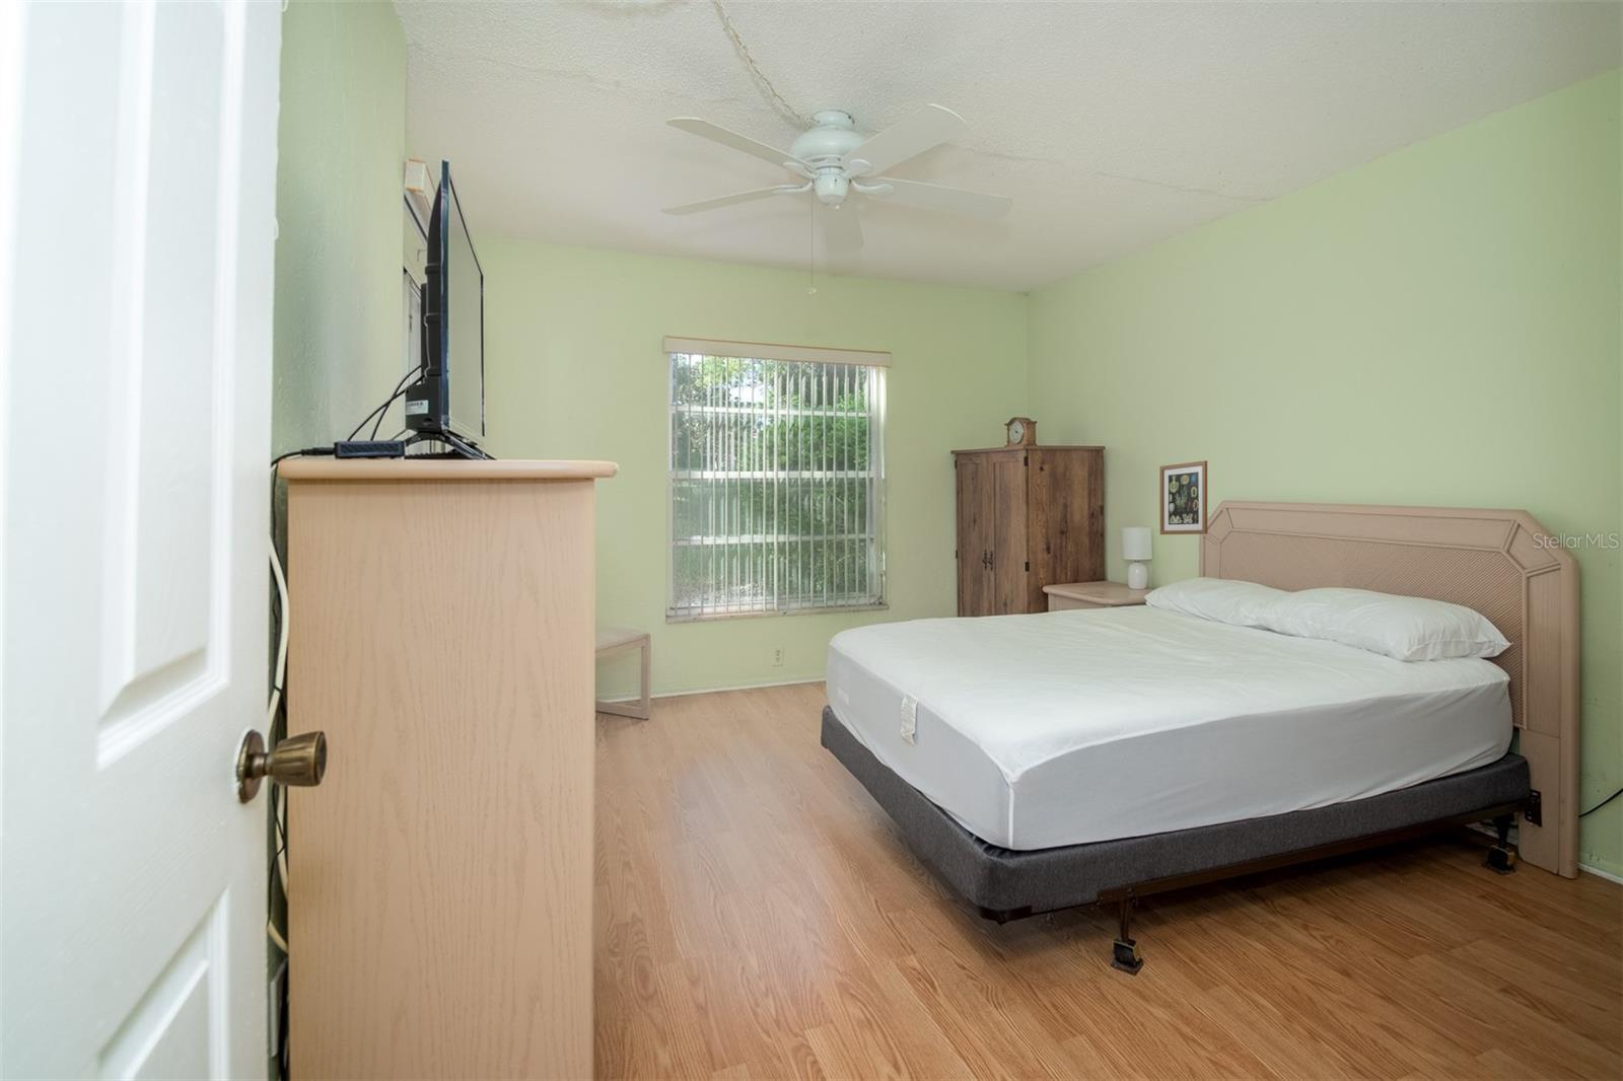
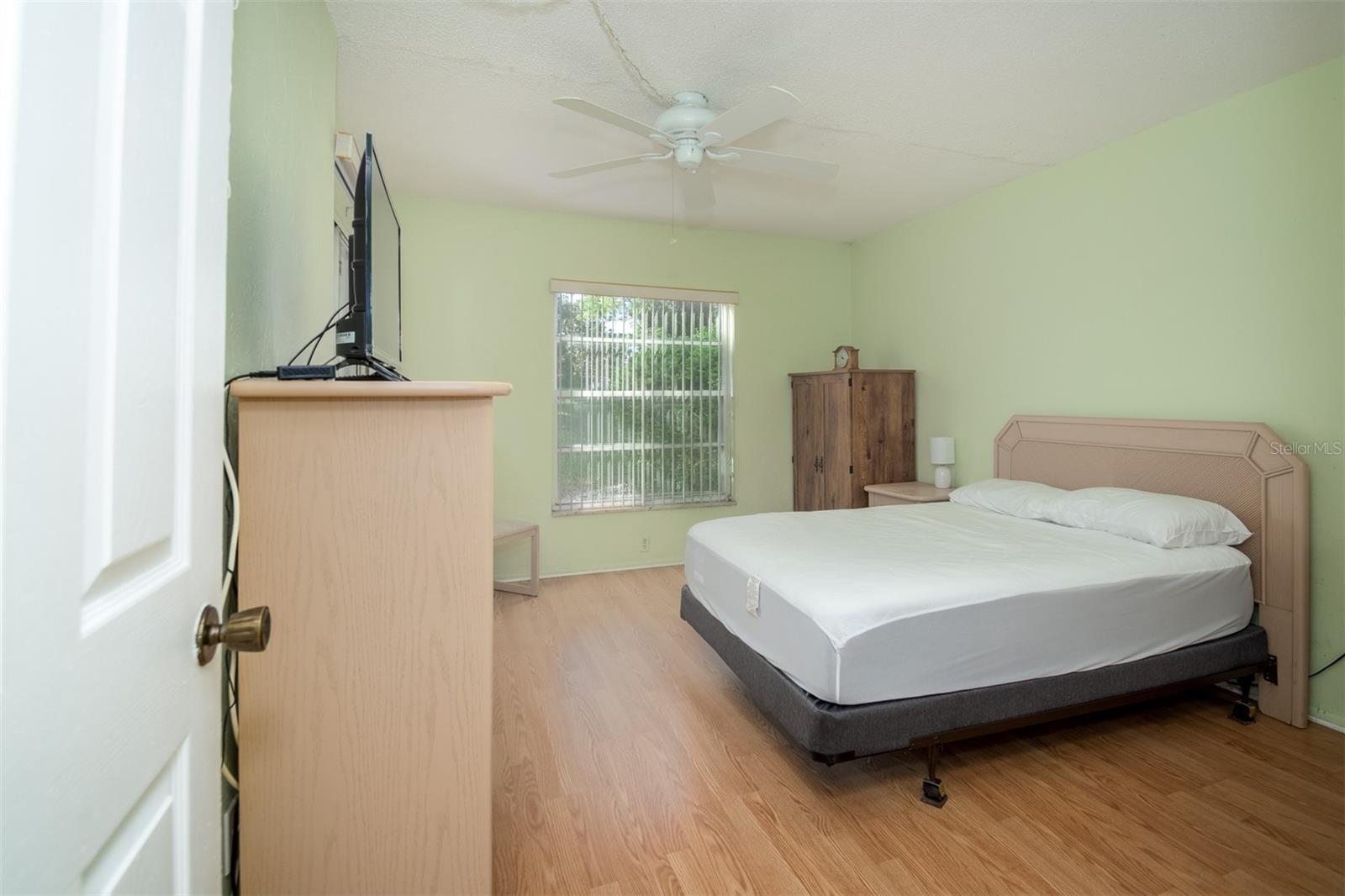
- wall art [1158,460,1208,536]
